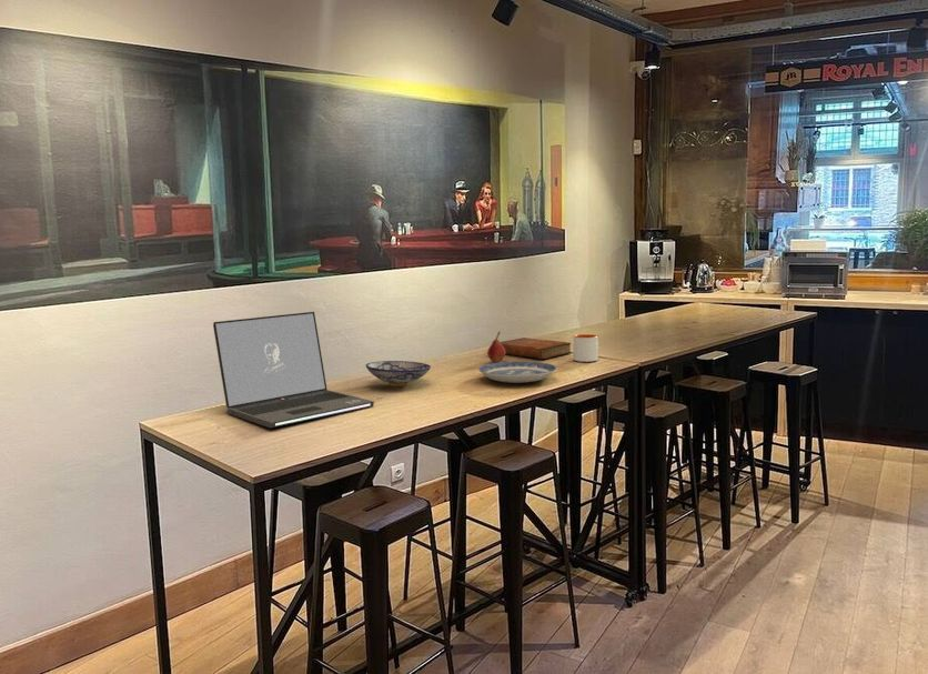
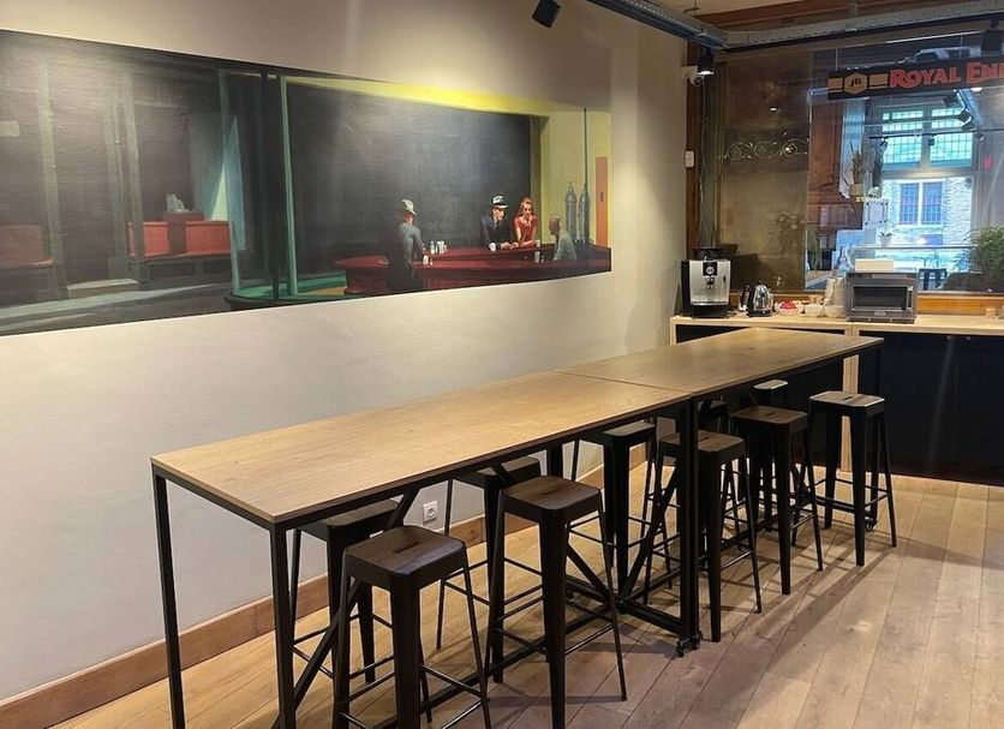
- bible [500,336,572,360]
- mug [573,333,599,363]
- bowl [365,360,432,388]
- fruit [486,330,506,363]
- laptop [212,311,375,429]
- plate [477,360,558,384]
